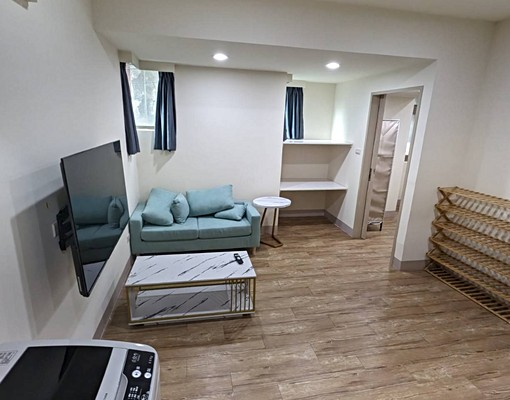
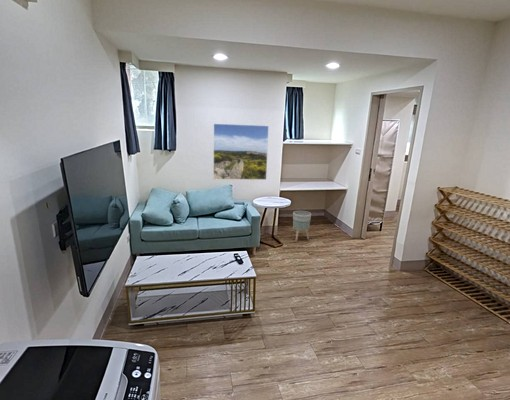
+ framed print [212,123,270,181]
+ planter [292,210,312,242]
